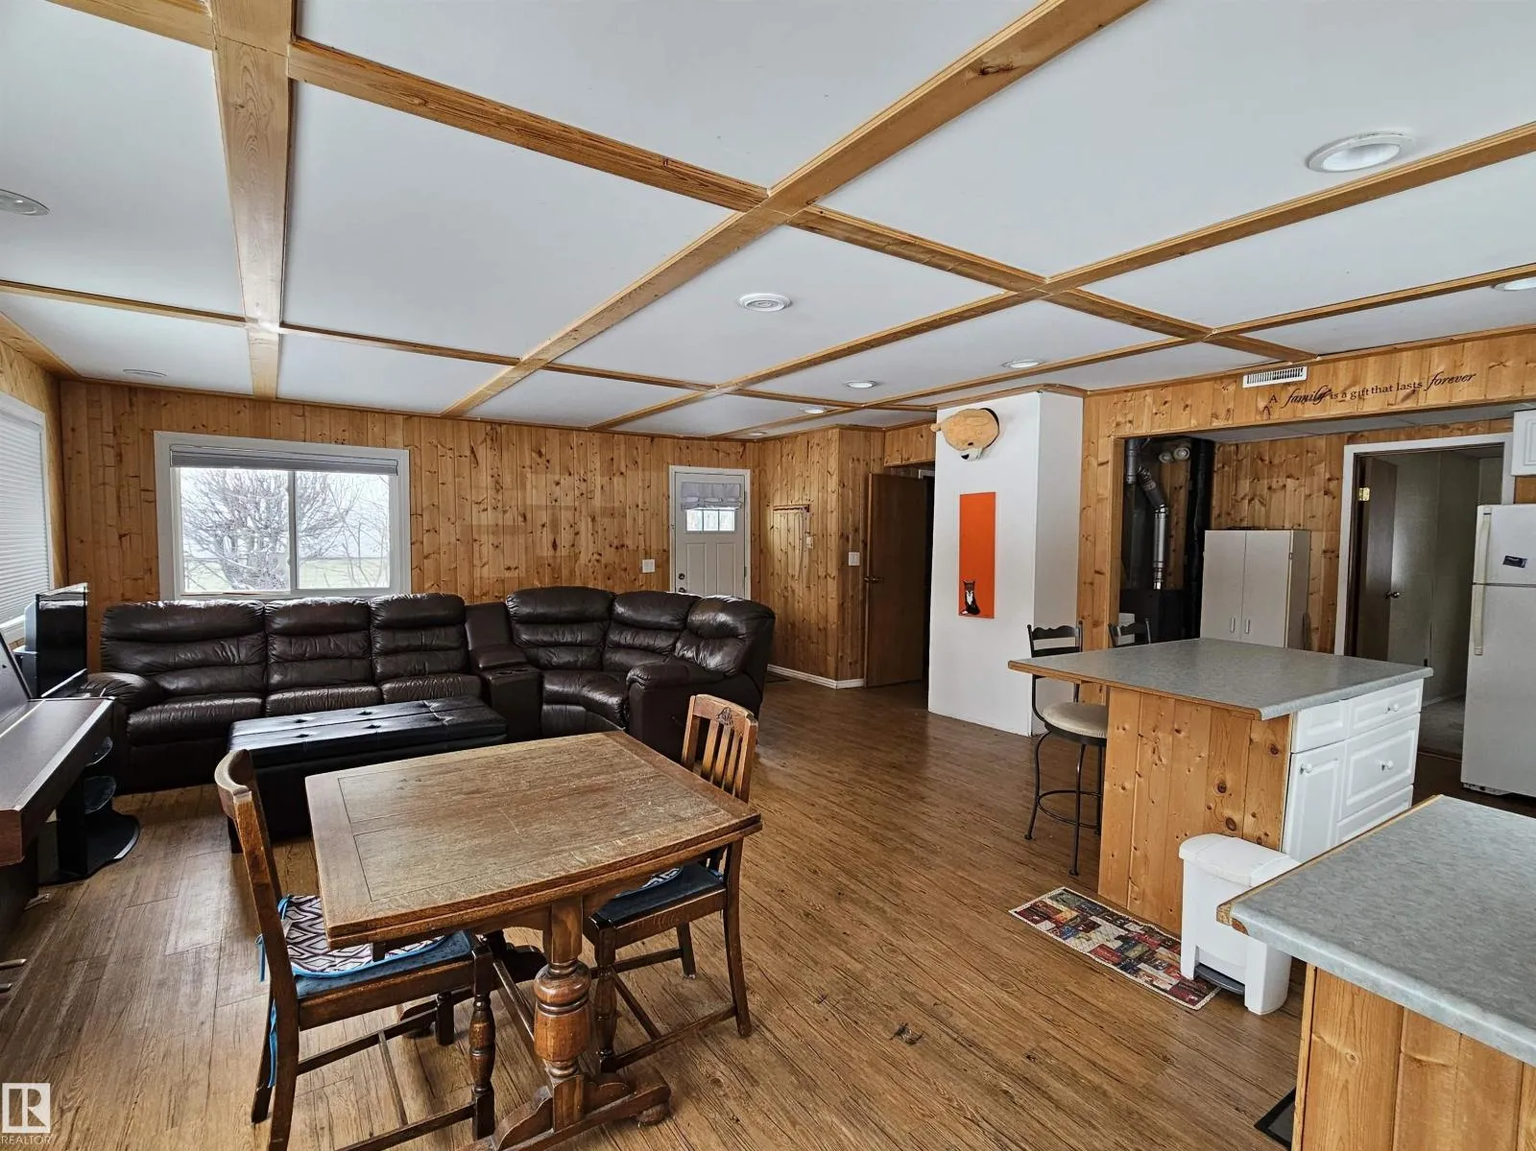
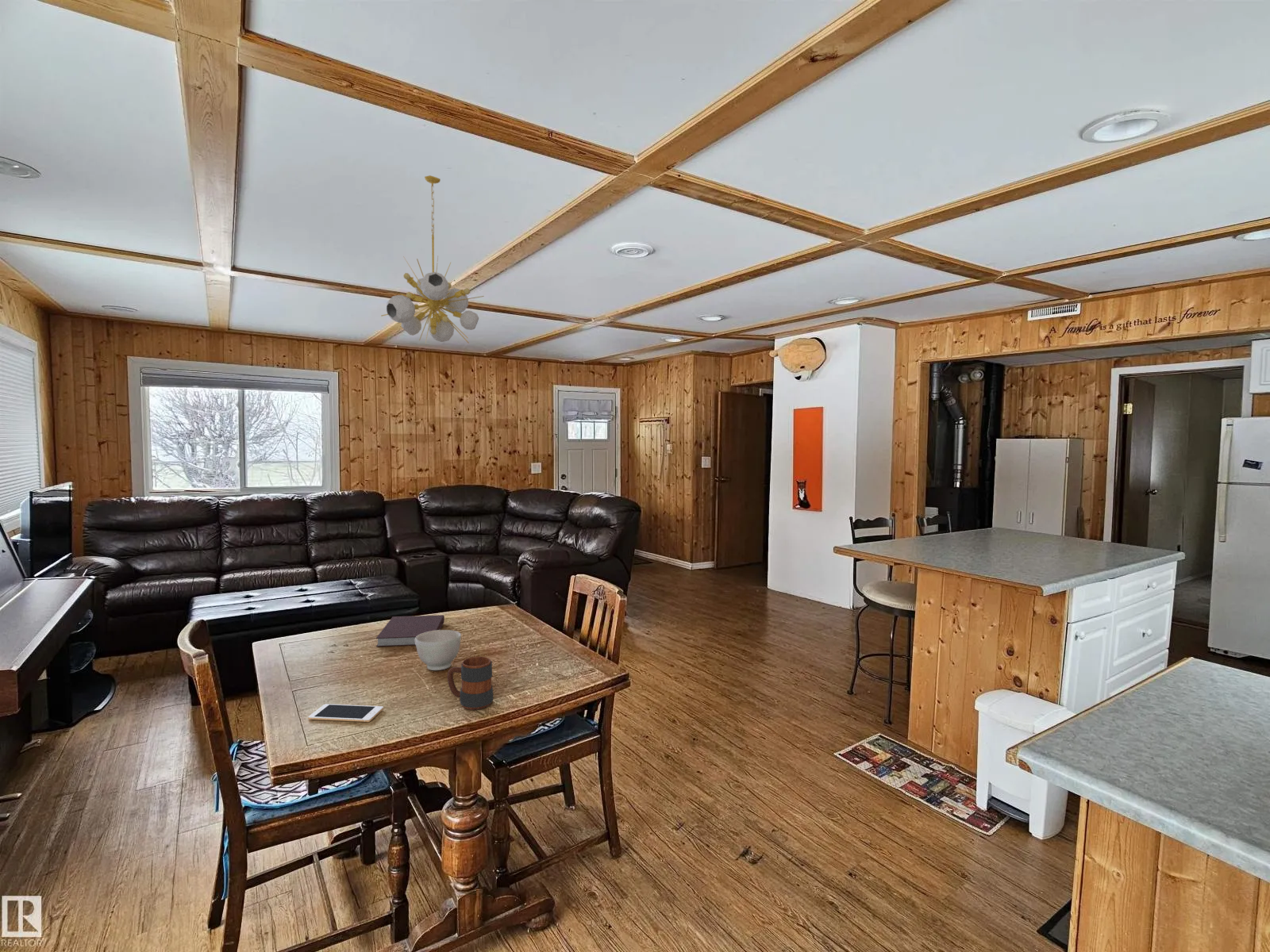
+ notebook [375,614,445,647]
+ cell phone [307,704,384,723]
+ chandelier [380,175,485,344]
+ mug [447,656,494,711]
+ bowl [415,629,462,671]
